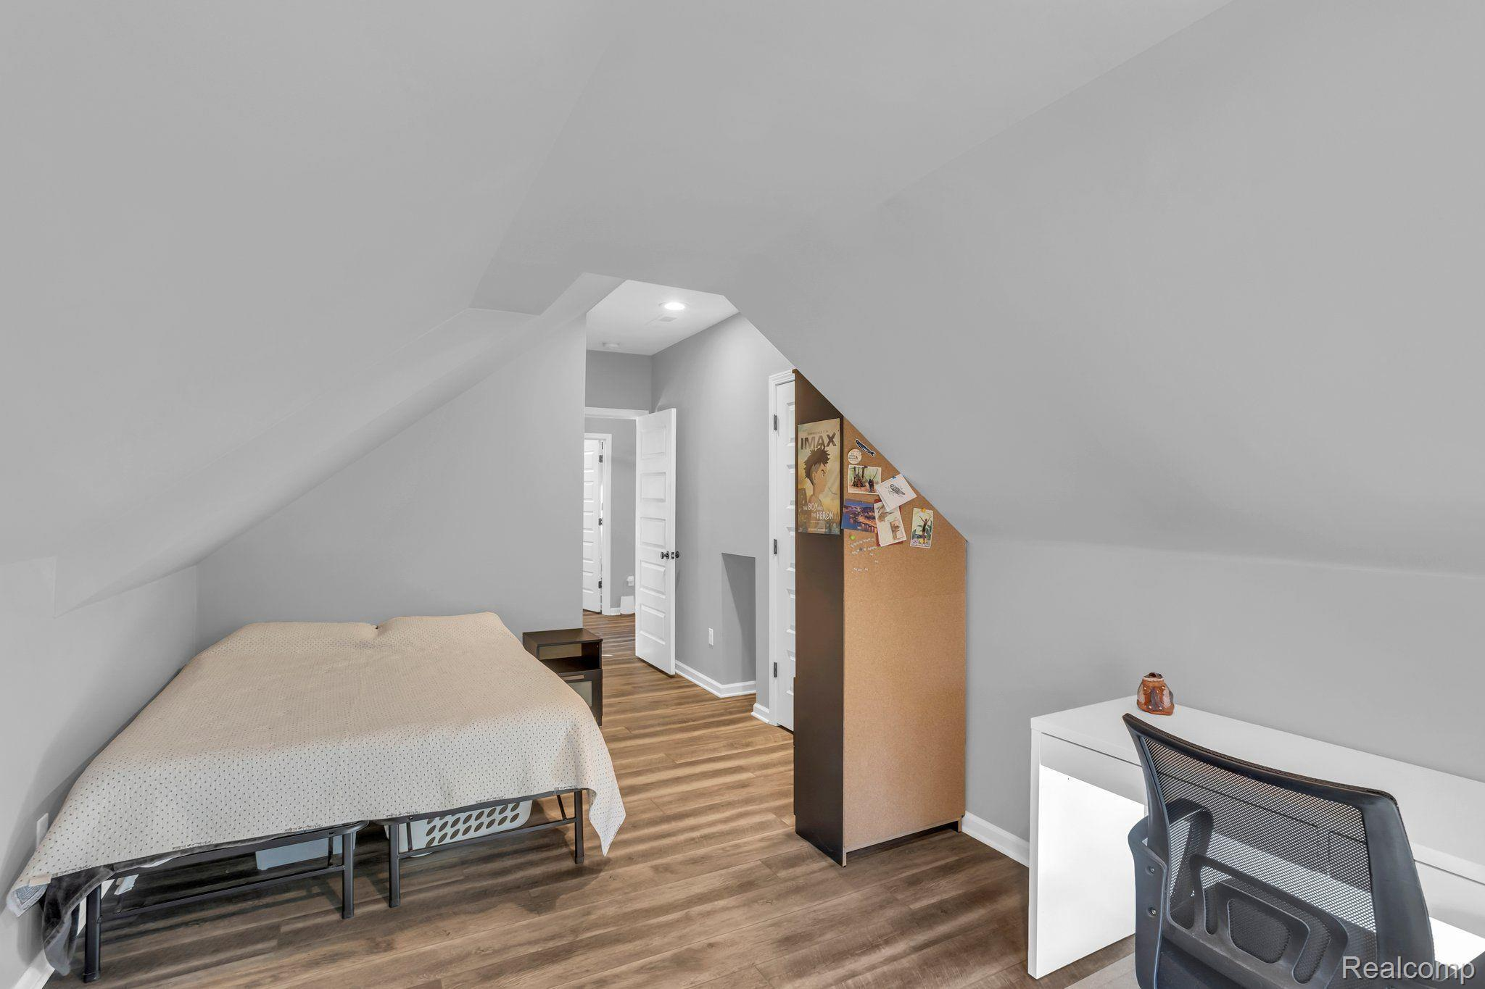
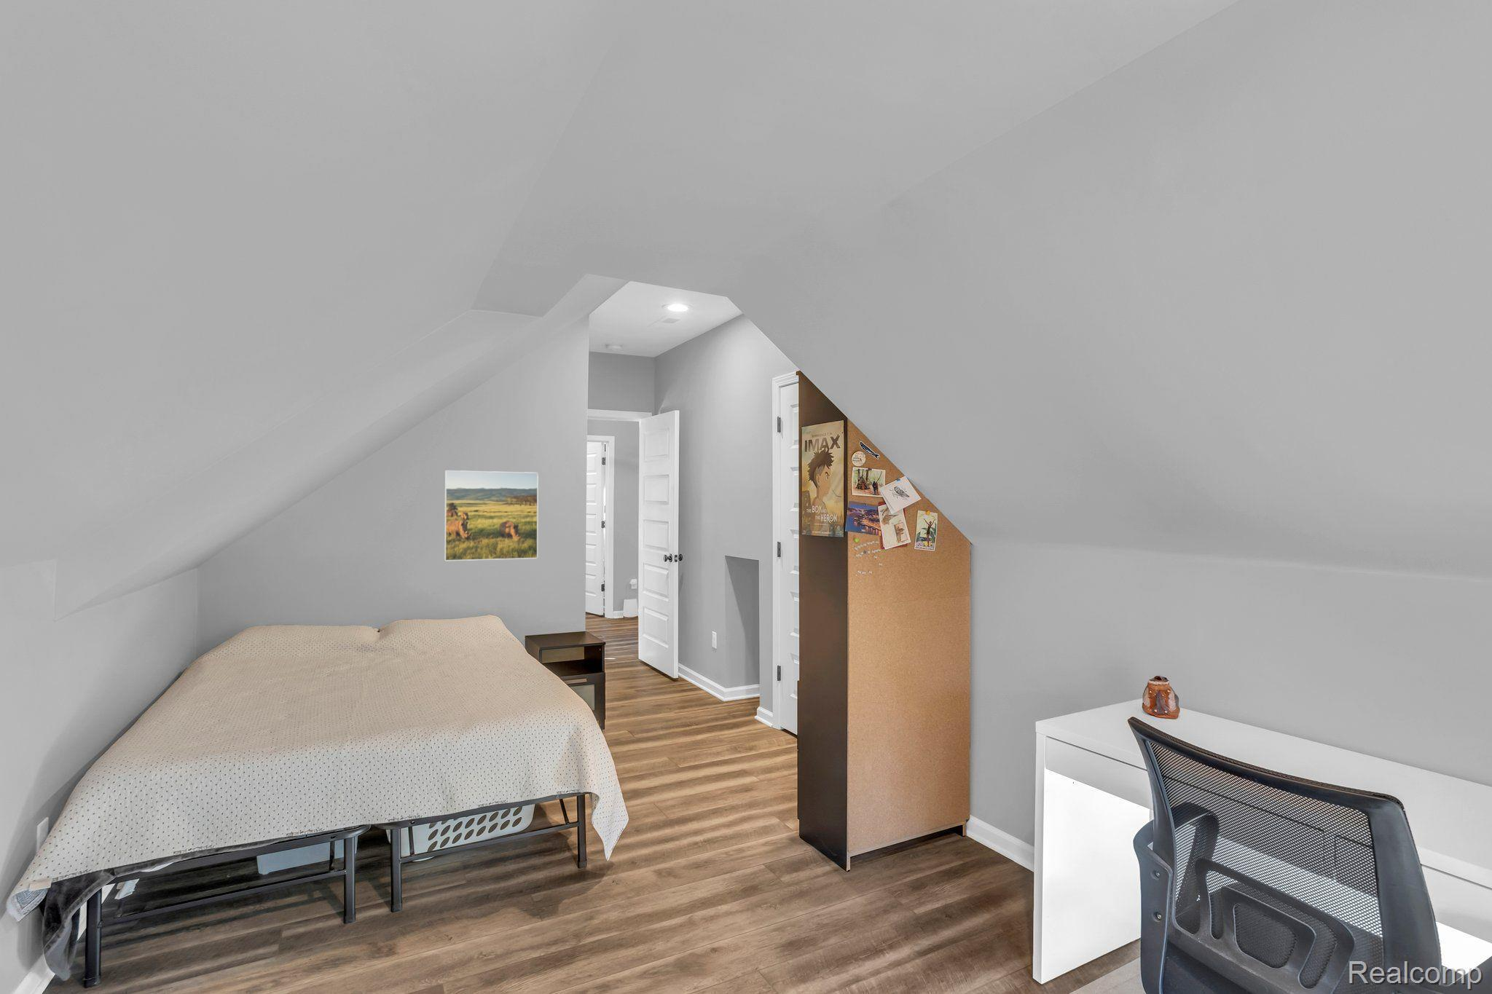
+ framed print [444,469,539,561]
